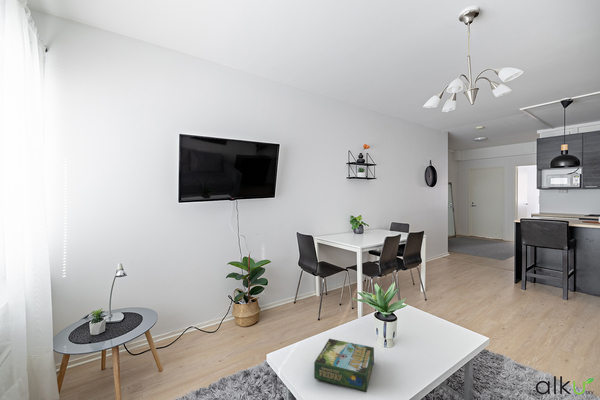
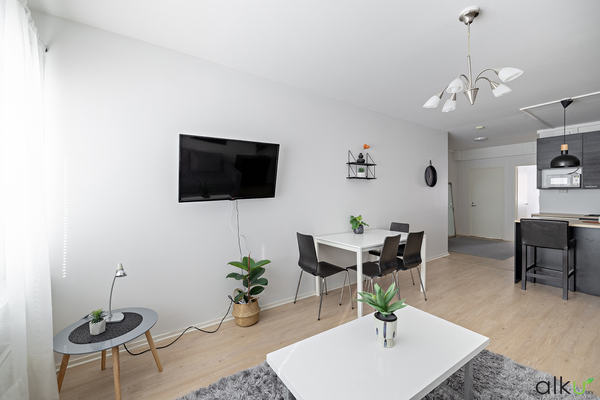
- board game [313,338,375,394]
